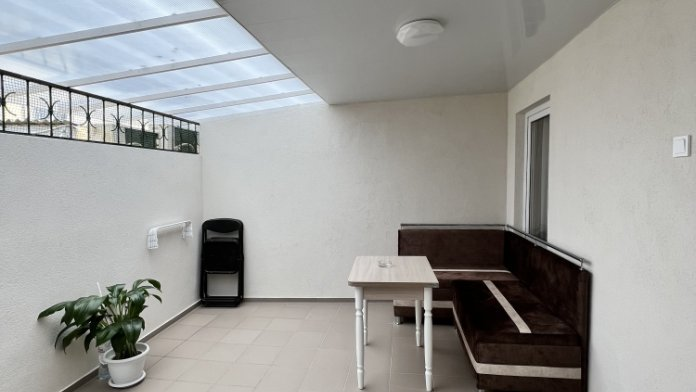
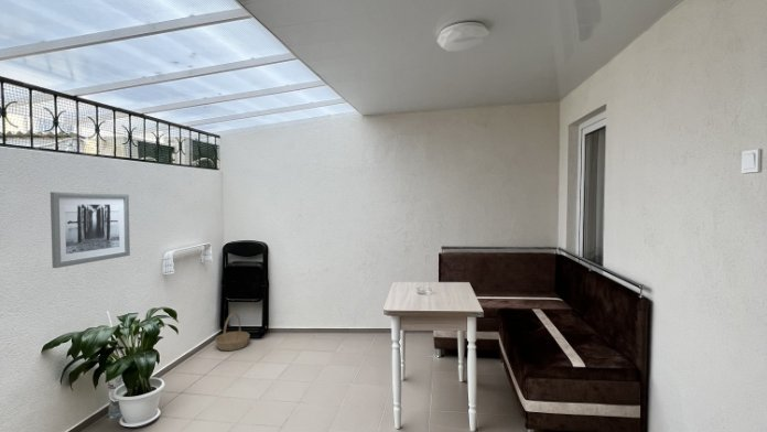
+ wall art [50,191,131,269]
+ basket [214,312,251,352]
